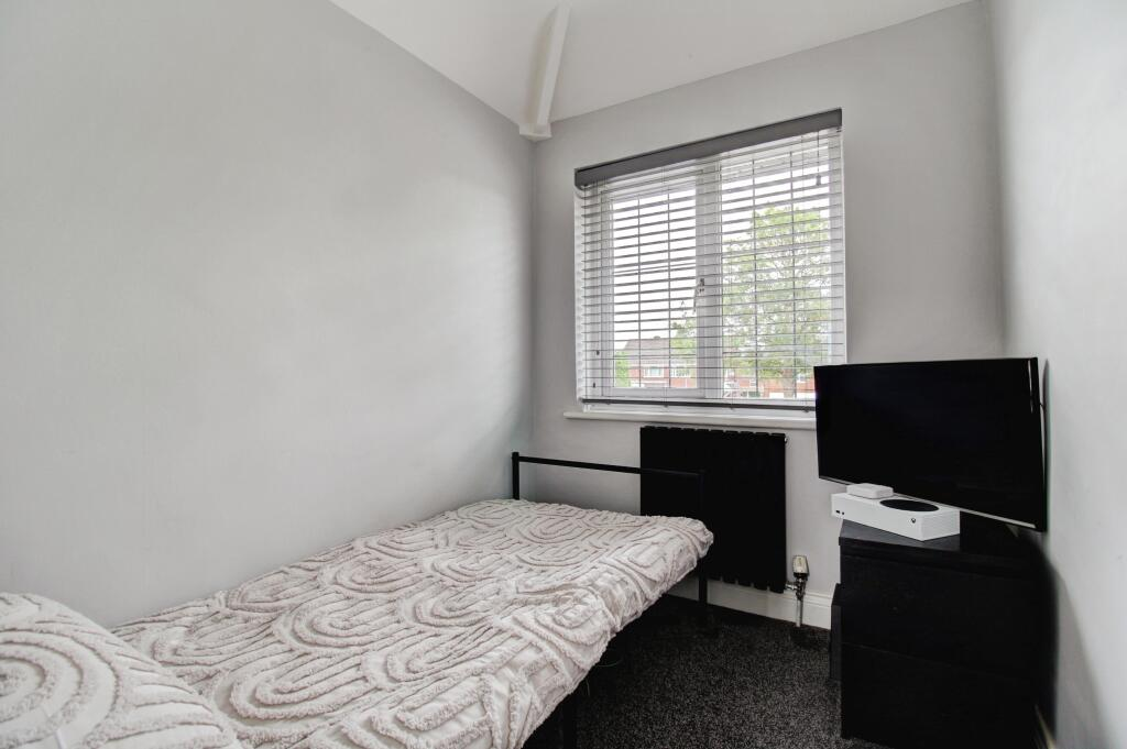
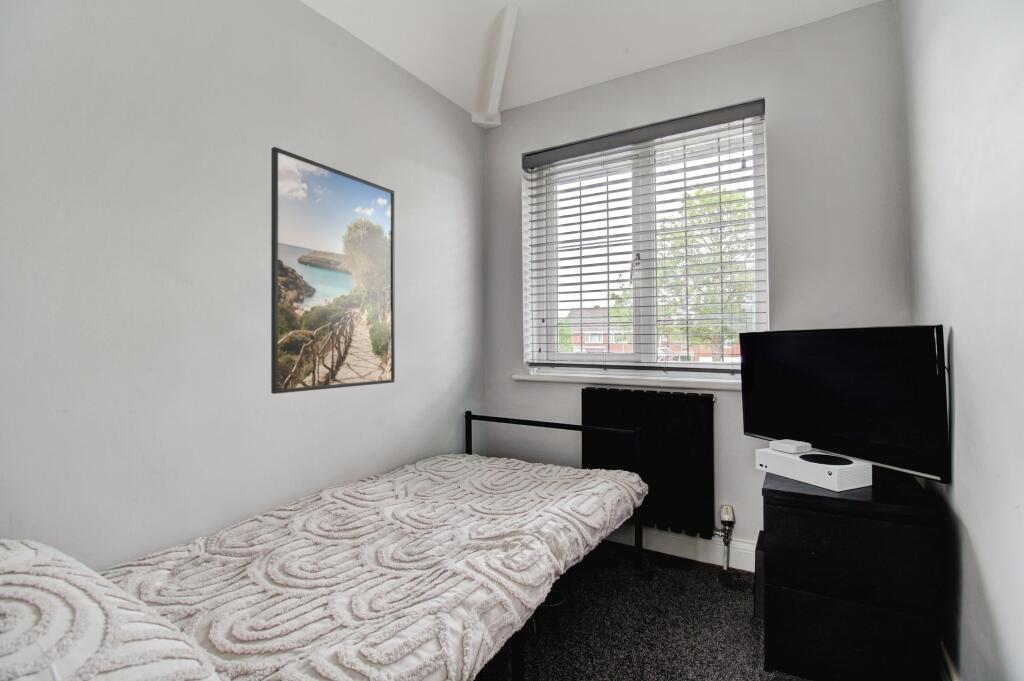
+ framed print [270,146,396,395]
